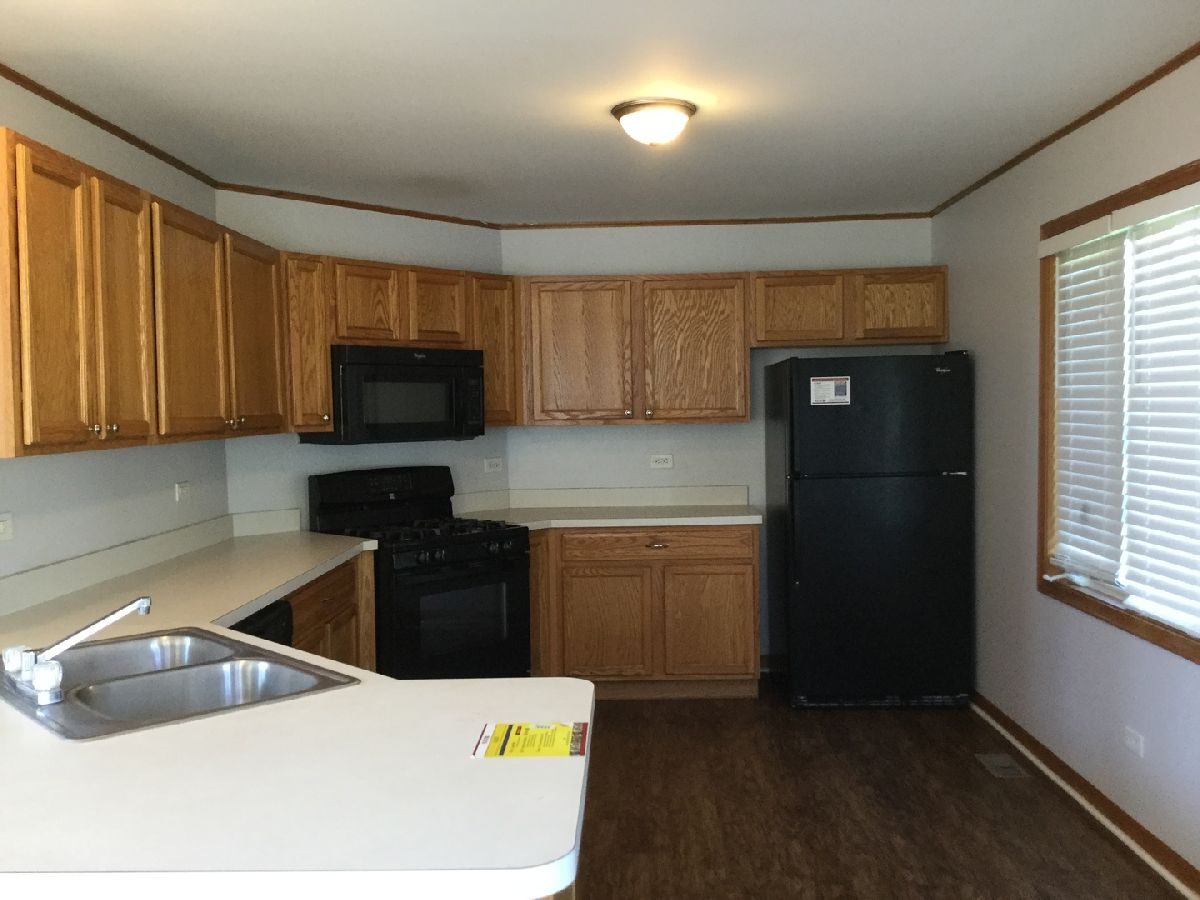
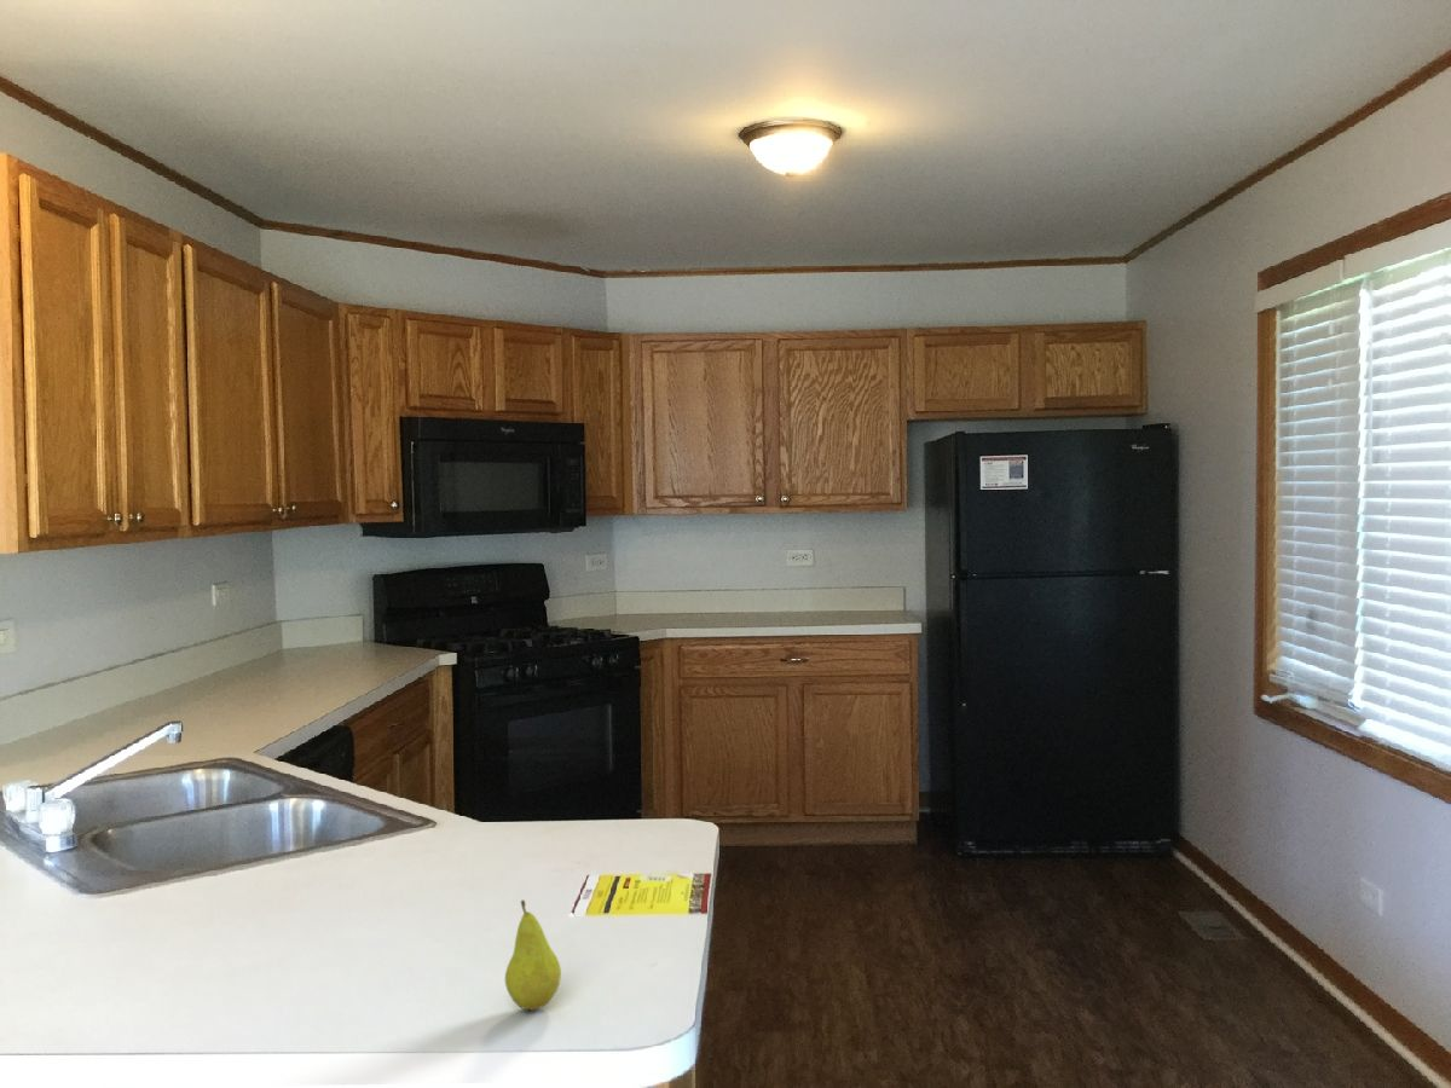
+ fruit [504,898,562,1011]
